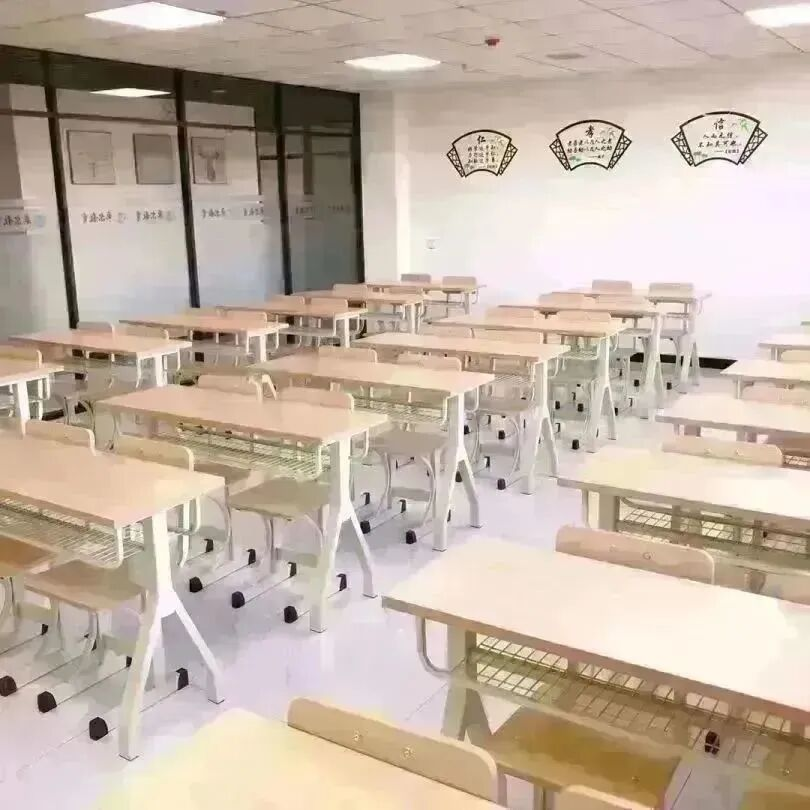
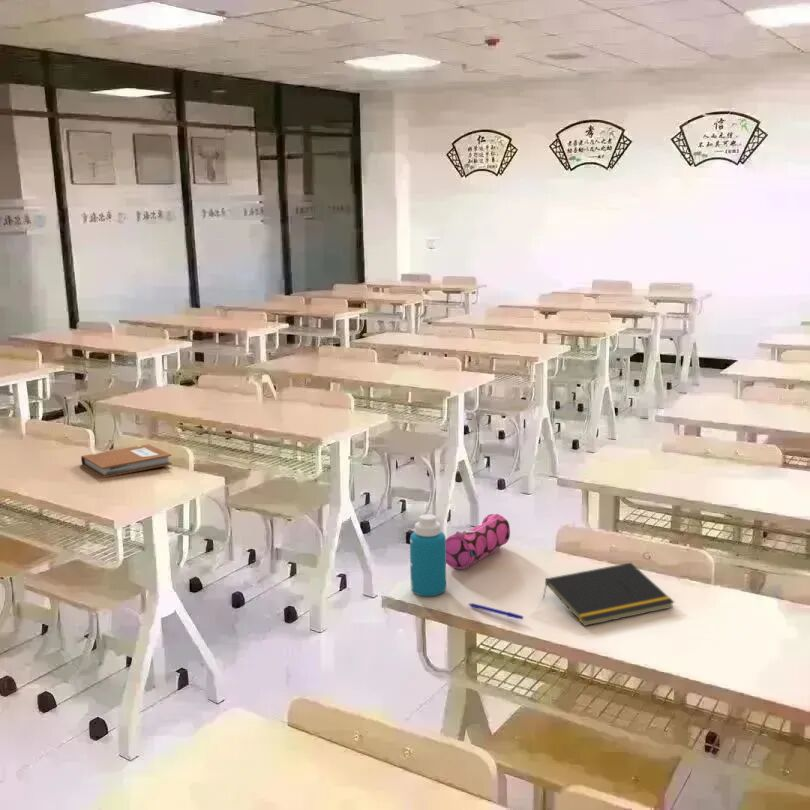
+ bottle [409,513,447,597]
+ notebook [80,443,173,479]
+ pen [468,602,524,620]
+ notepad [542,562,675,627]
+ pencil case [446,513,511,570]
